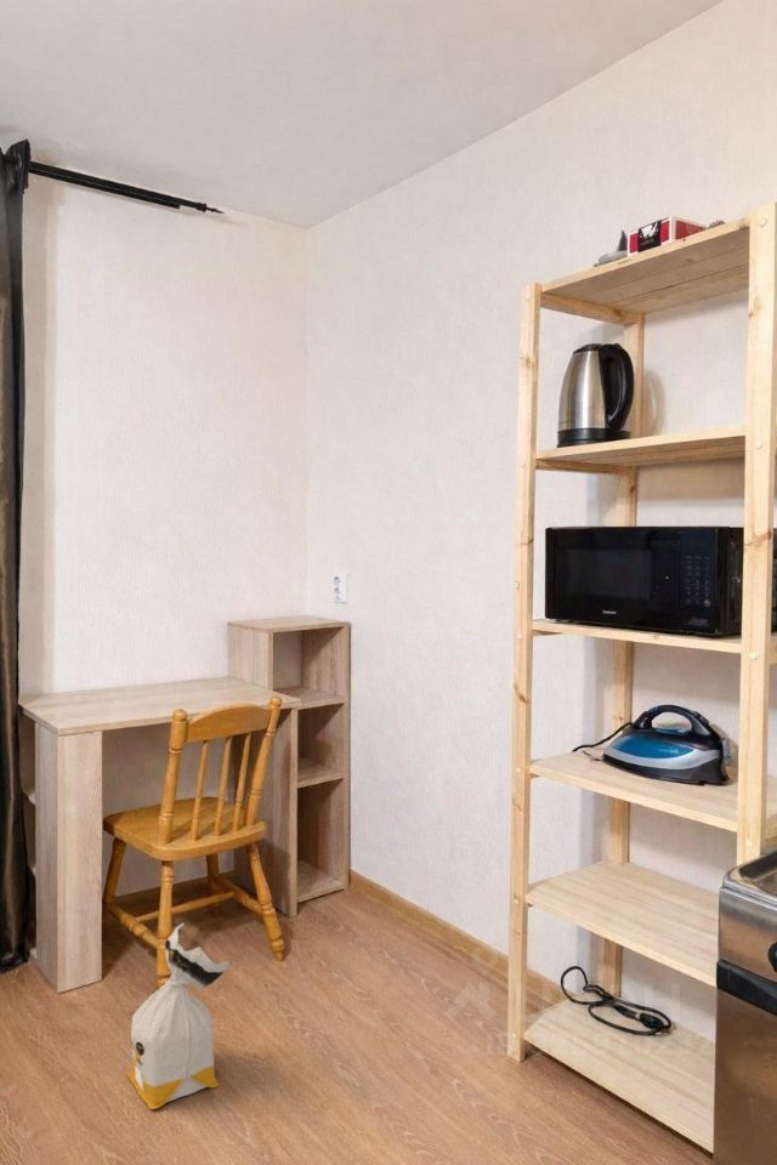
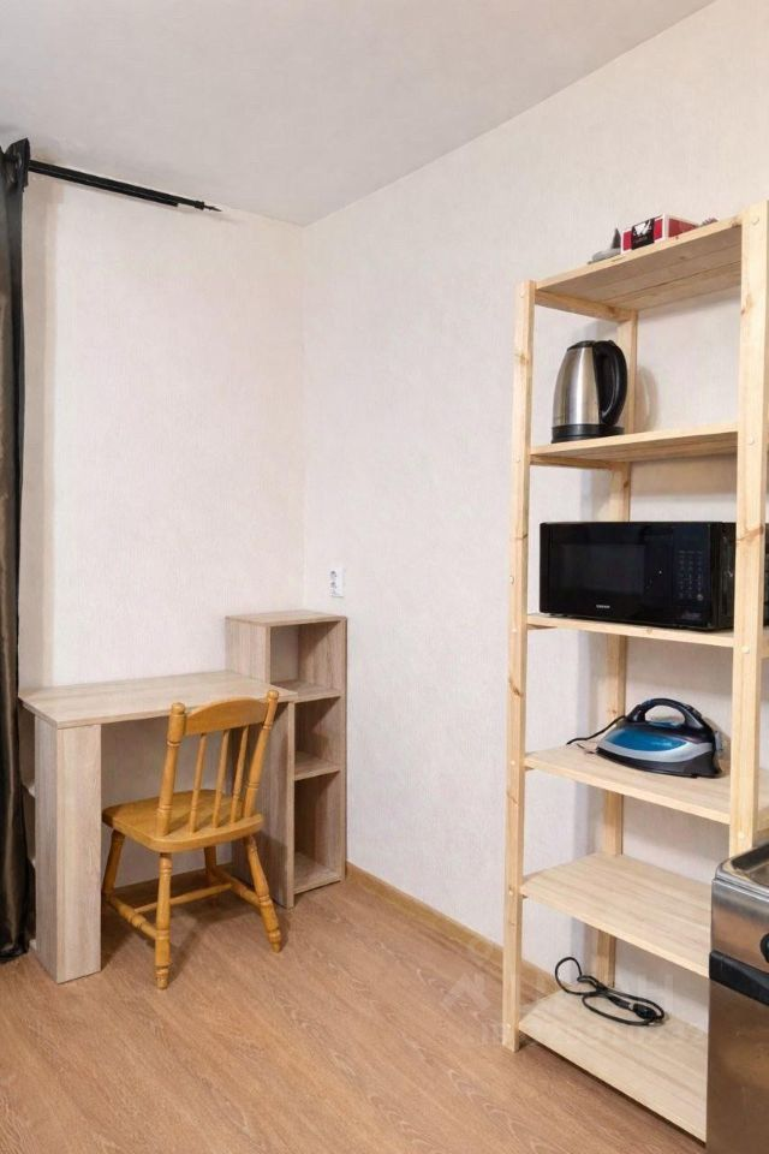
- bag [126,922,231,1110]
